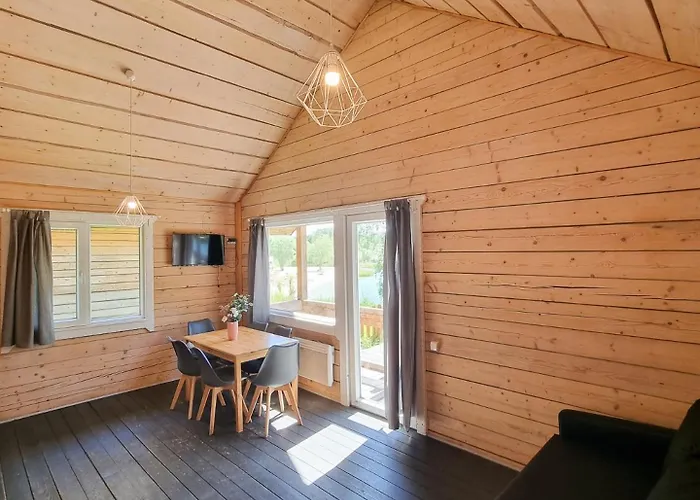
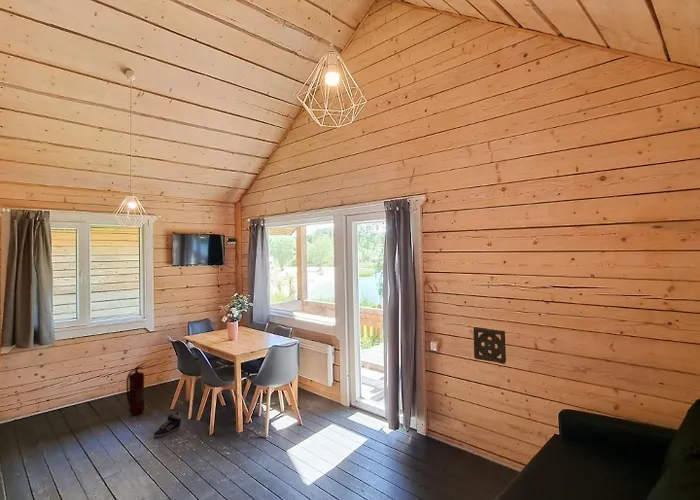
+ wall ornament [473,326,507,365]
+ sneaker [153,411,182,438]
+ fire extinguisher [126,362,146,416]
